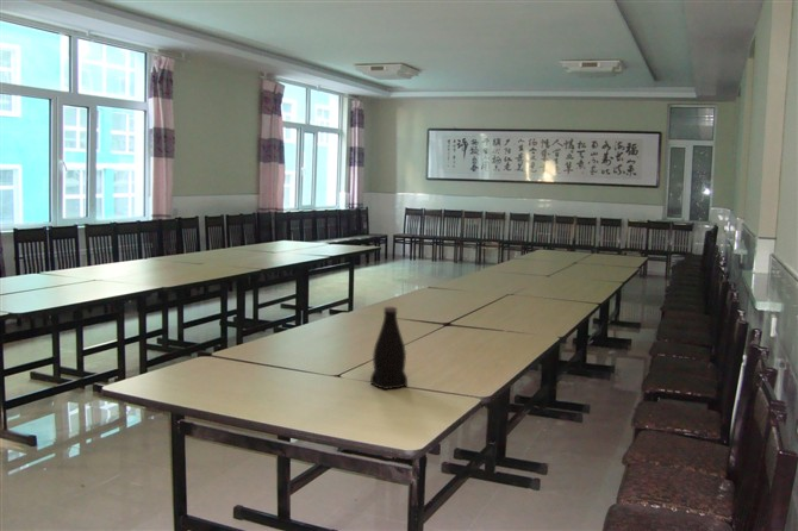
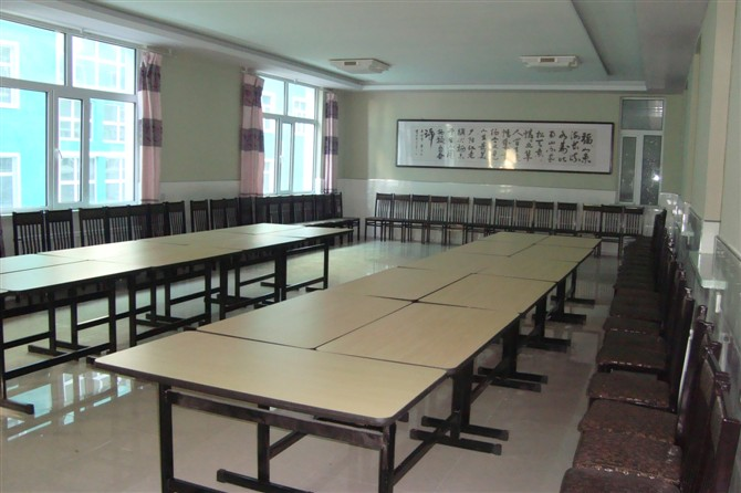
- bottle [369,306,409,391]
